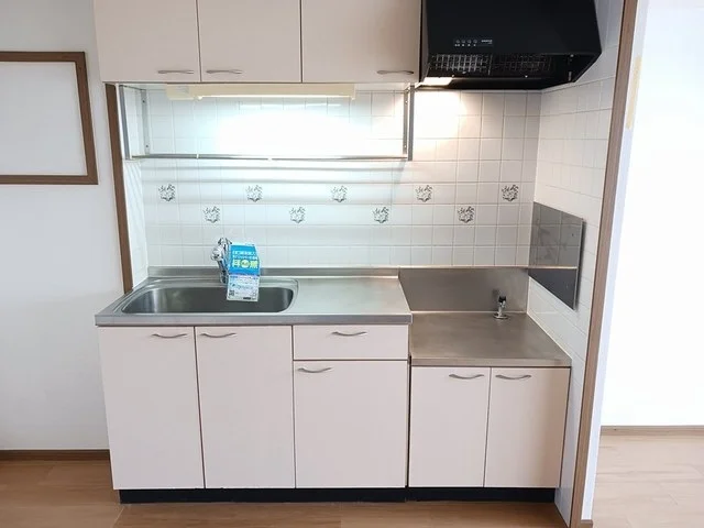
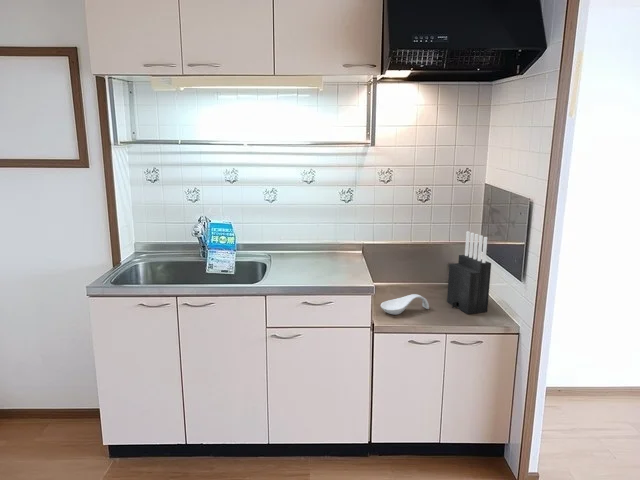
+ knife block [446,230,492,315]
+ spoon rest [380,293,430,316]
